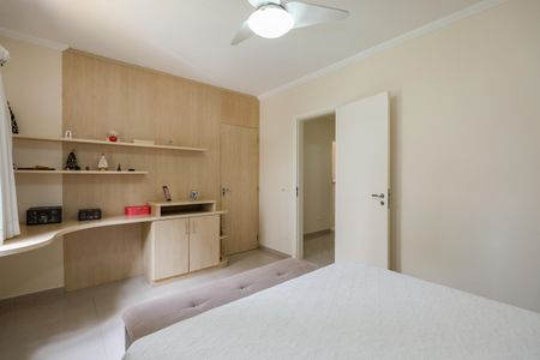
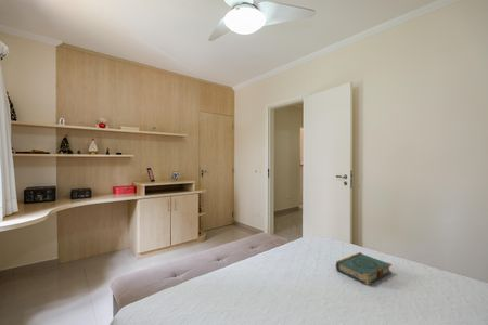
+ book [335,251,393,286]
